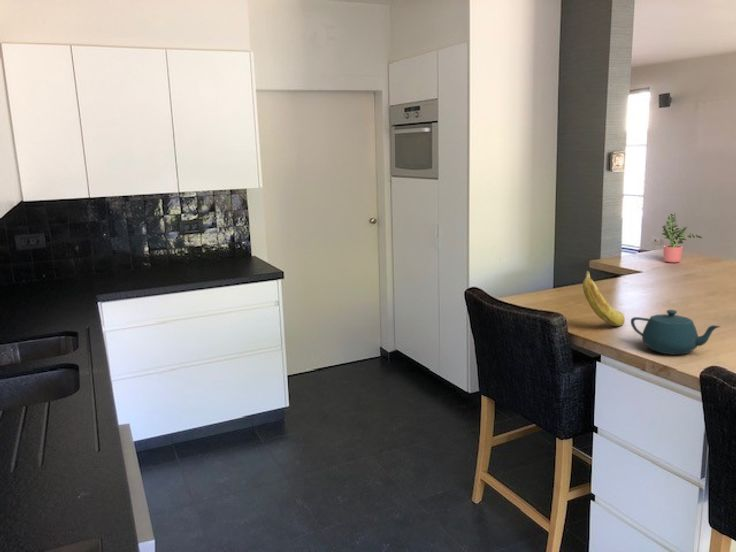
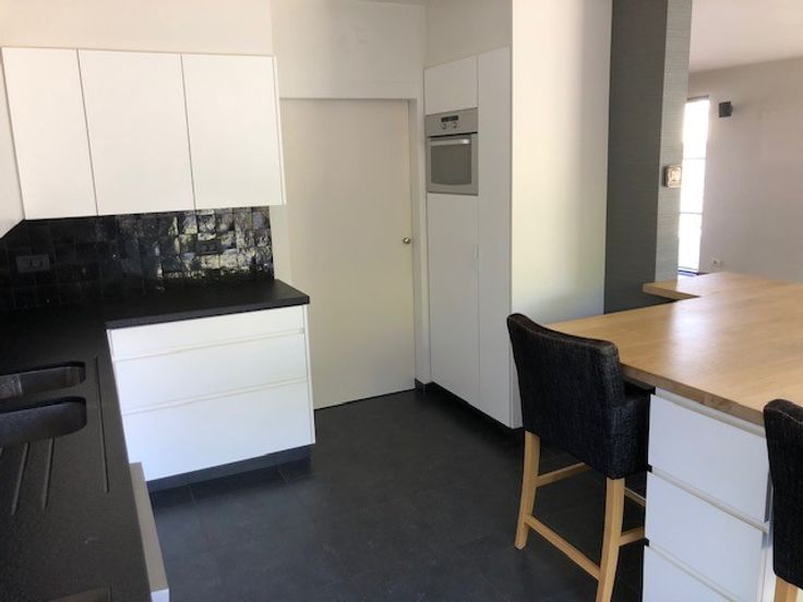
- banana [582,270,626,327]
- potted plant [661,212,703,264]
- teapot [630,309,722,355]
